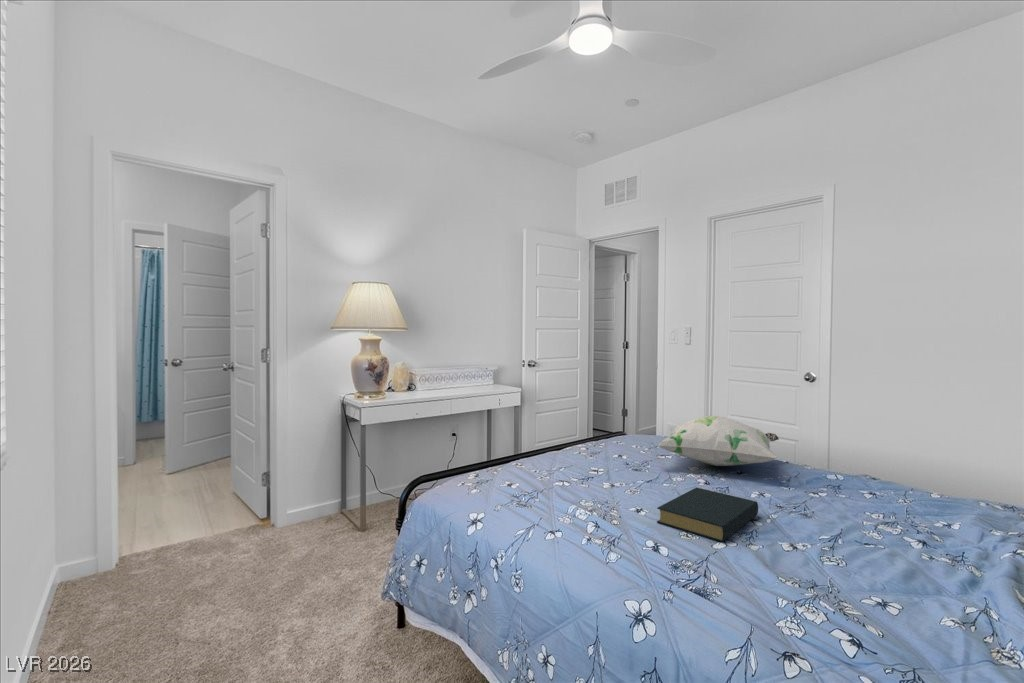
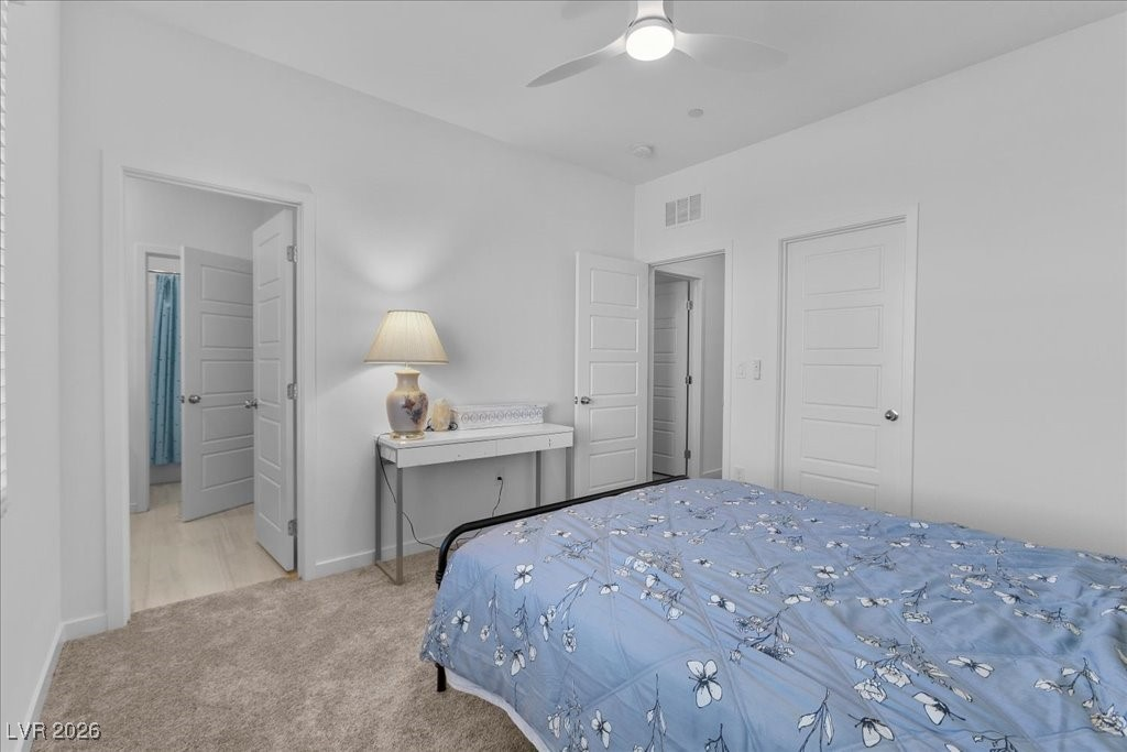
- decorative pillow [658,415,780,467]
- hardback book [656,487,759,543]
